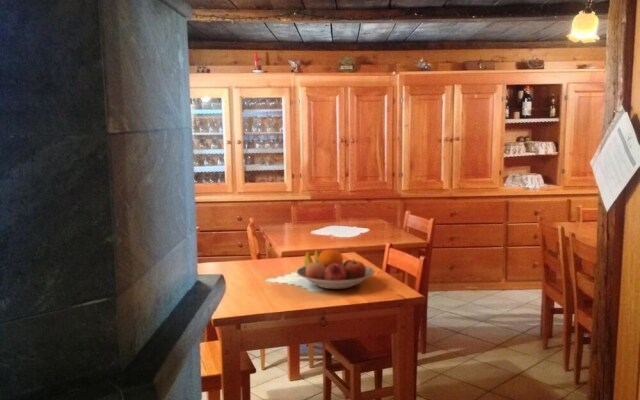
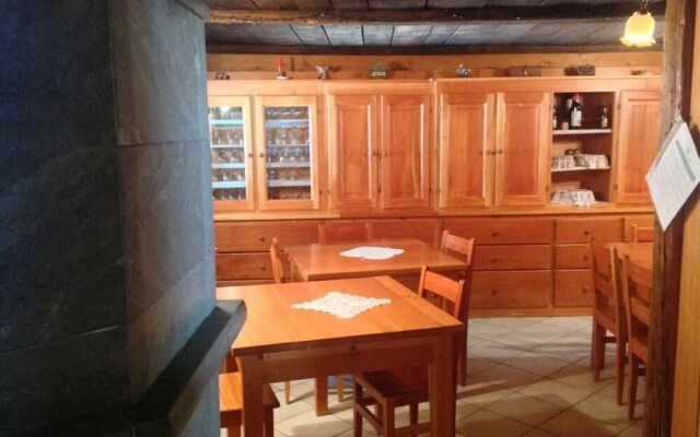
- fruit bowl [296,248,376,290]
